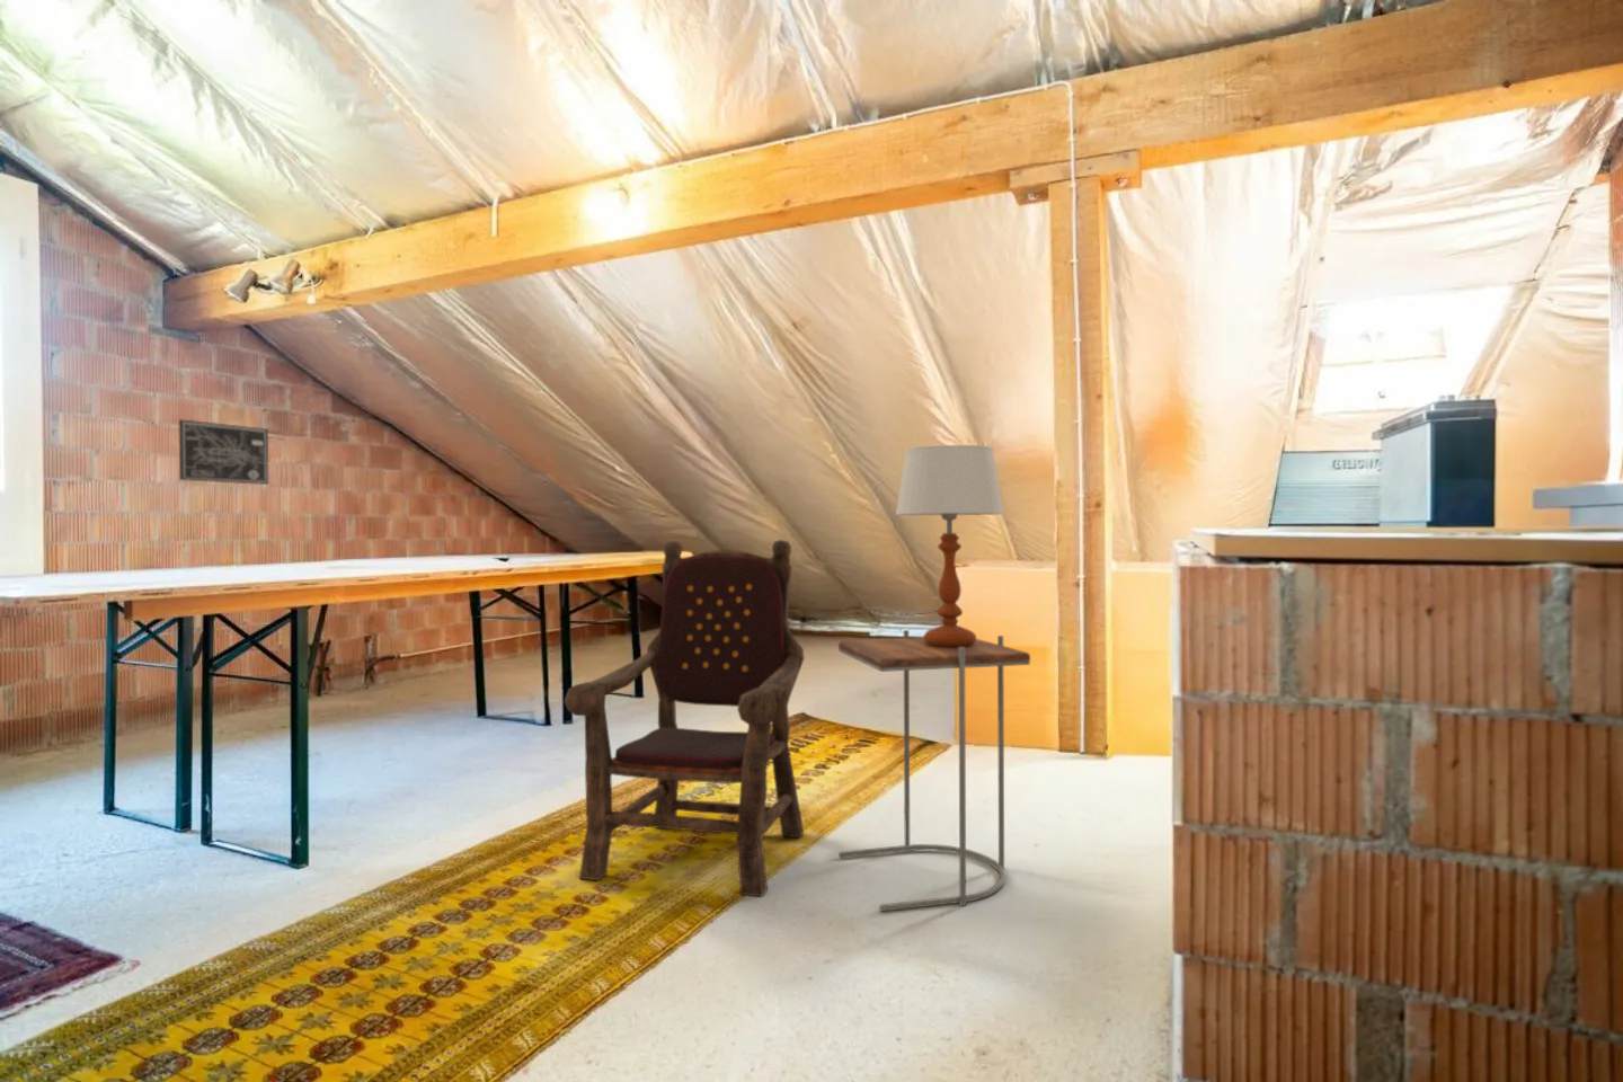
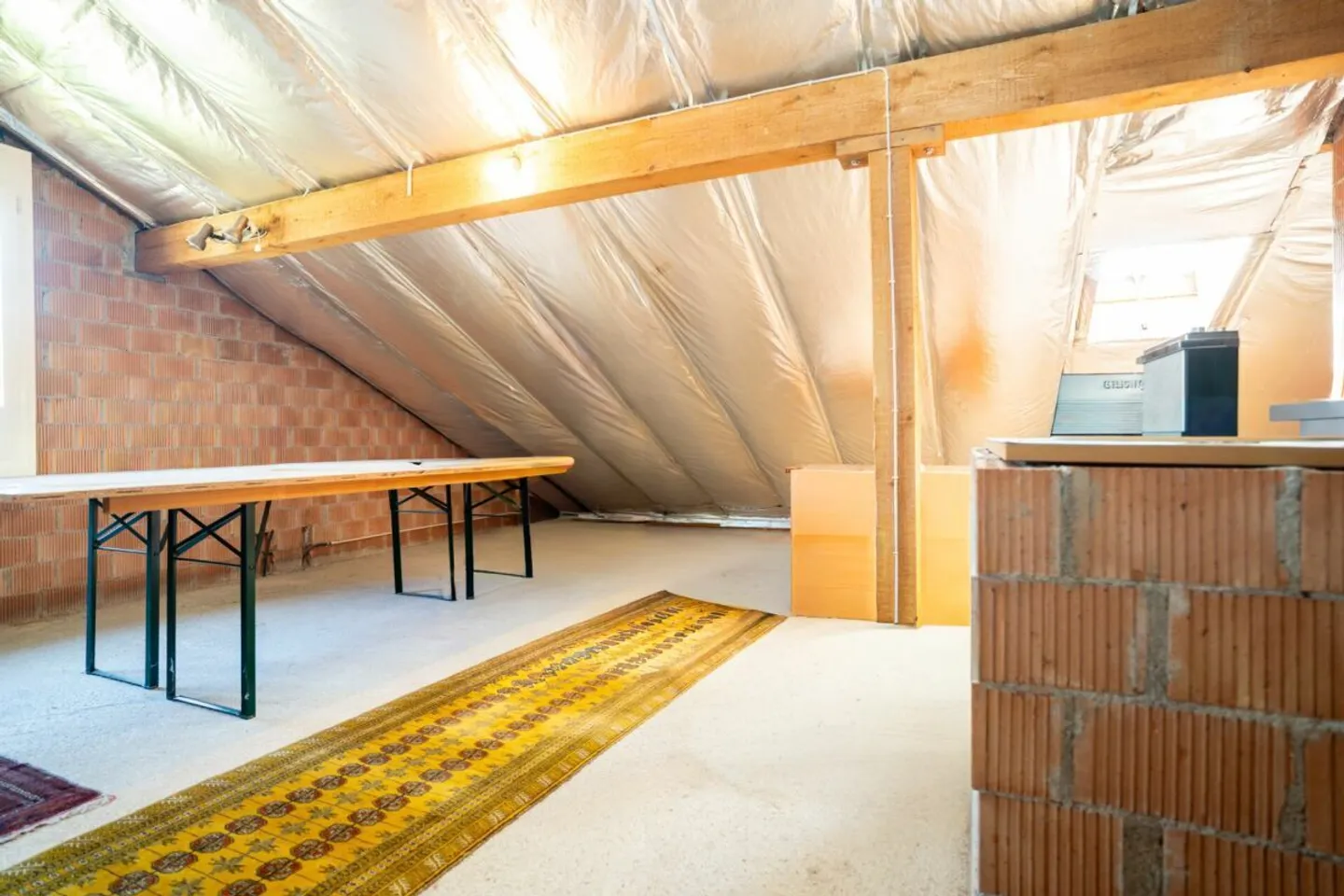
- table lamp [895,444,1006,647]
- wall art [178,418,269,485]
- side table [837,629,1031,913]
- armchair [564,539,805,898]
